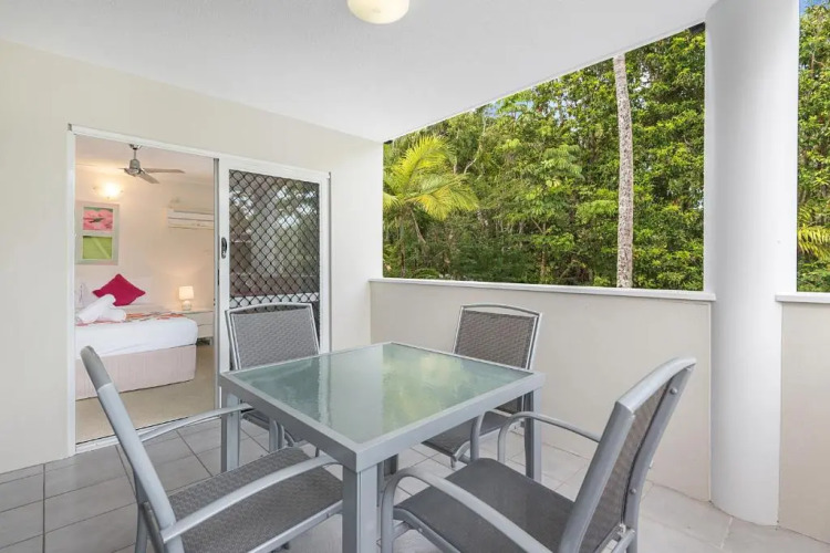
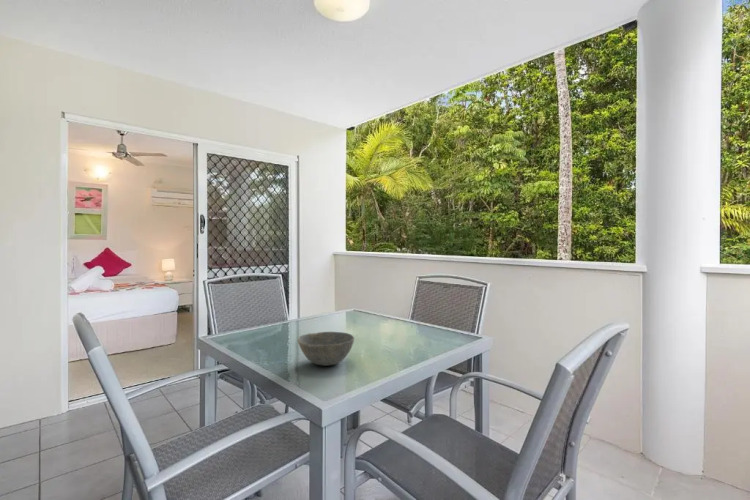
+ bowl [297,331,355,367]
